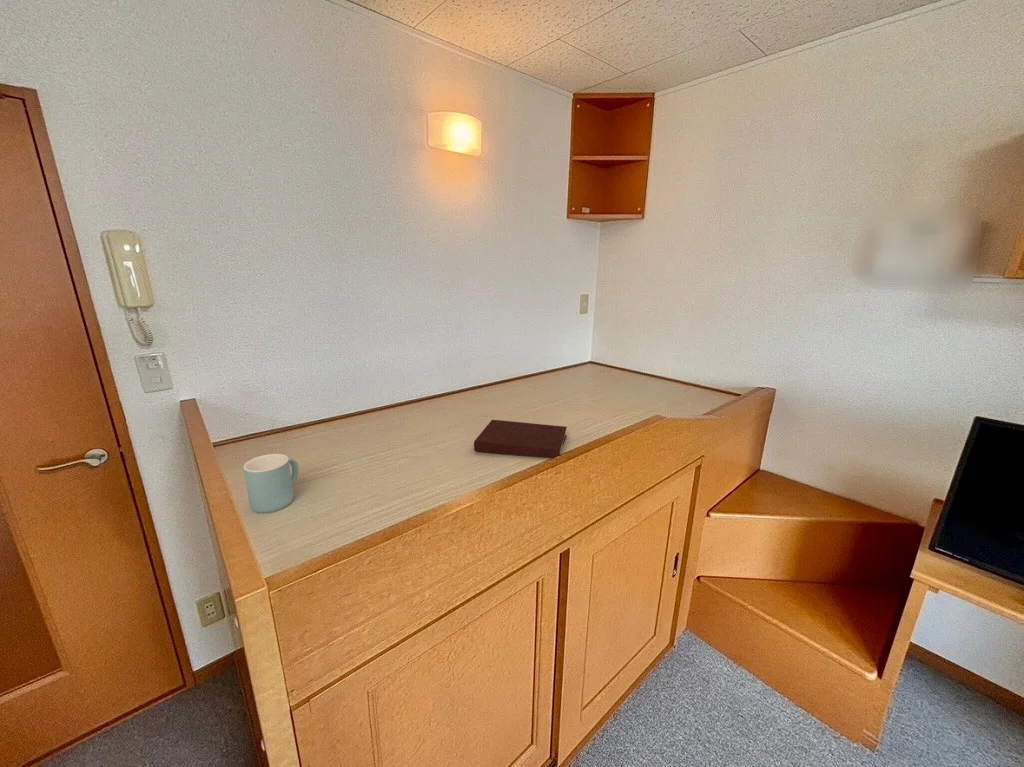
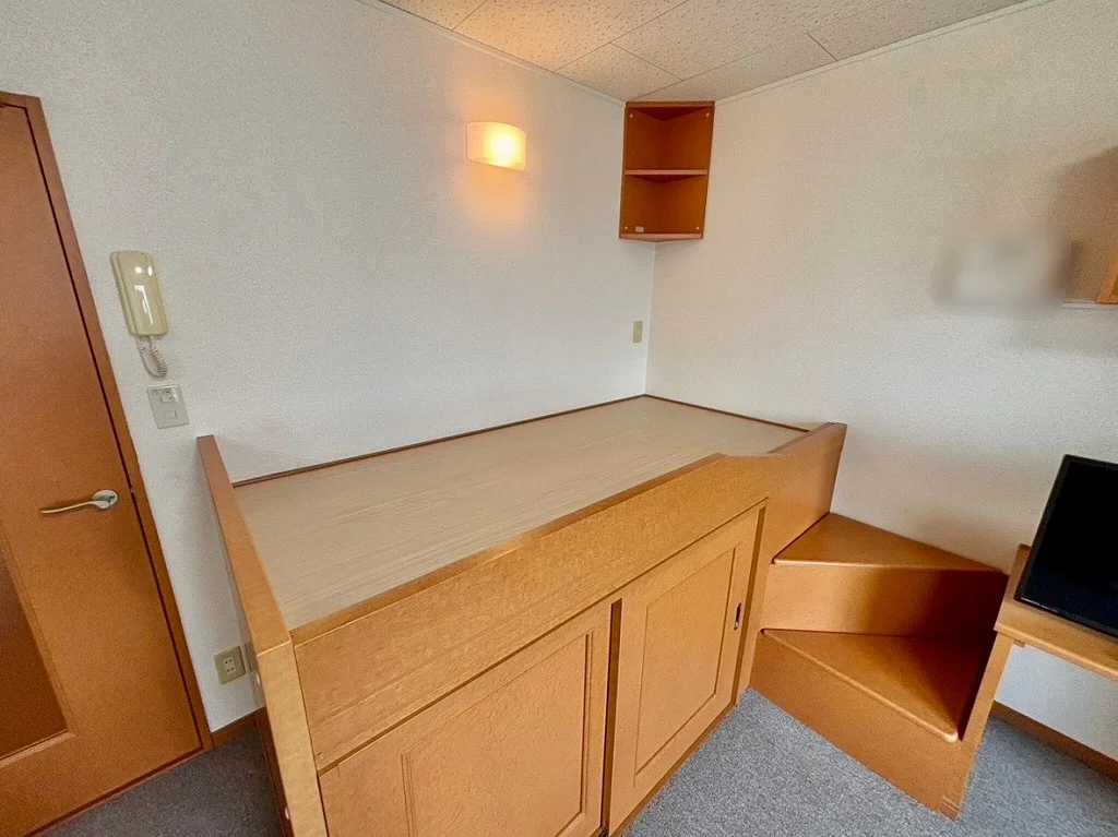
- notebook [473,419,568,459]
- mug [243,453,300,514]
